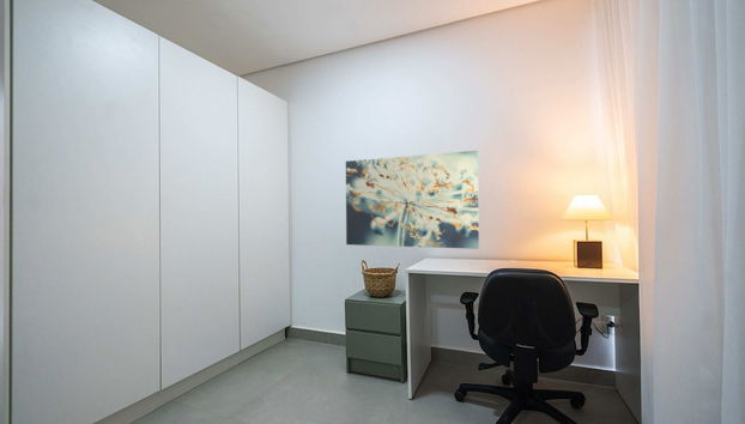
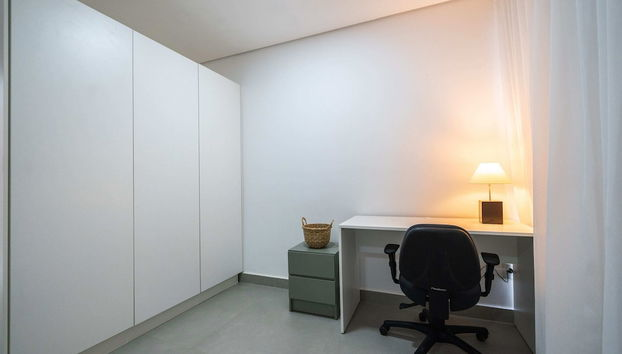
- wall art [345,150,480,250]
